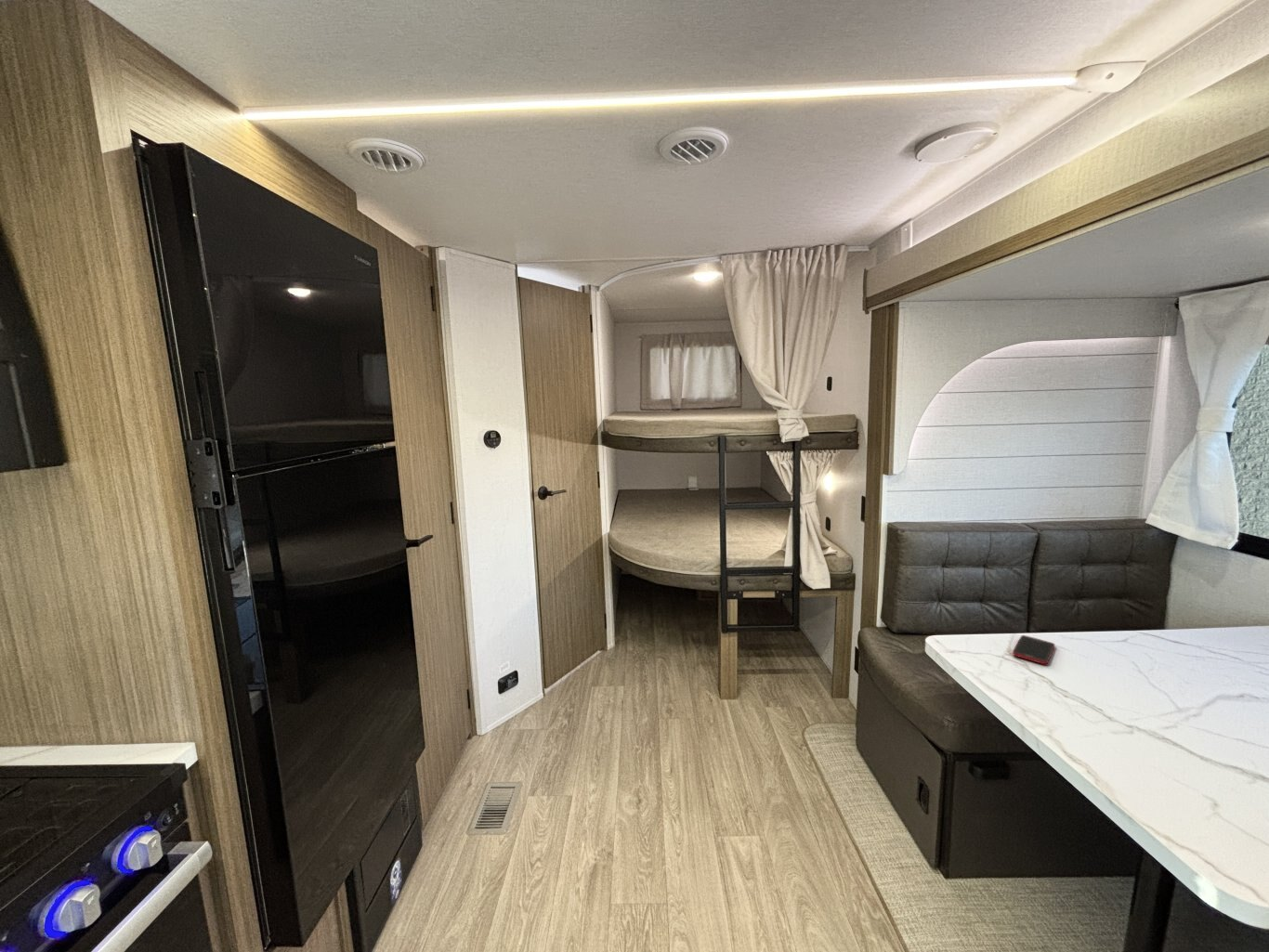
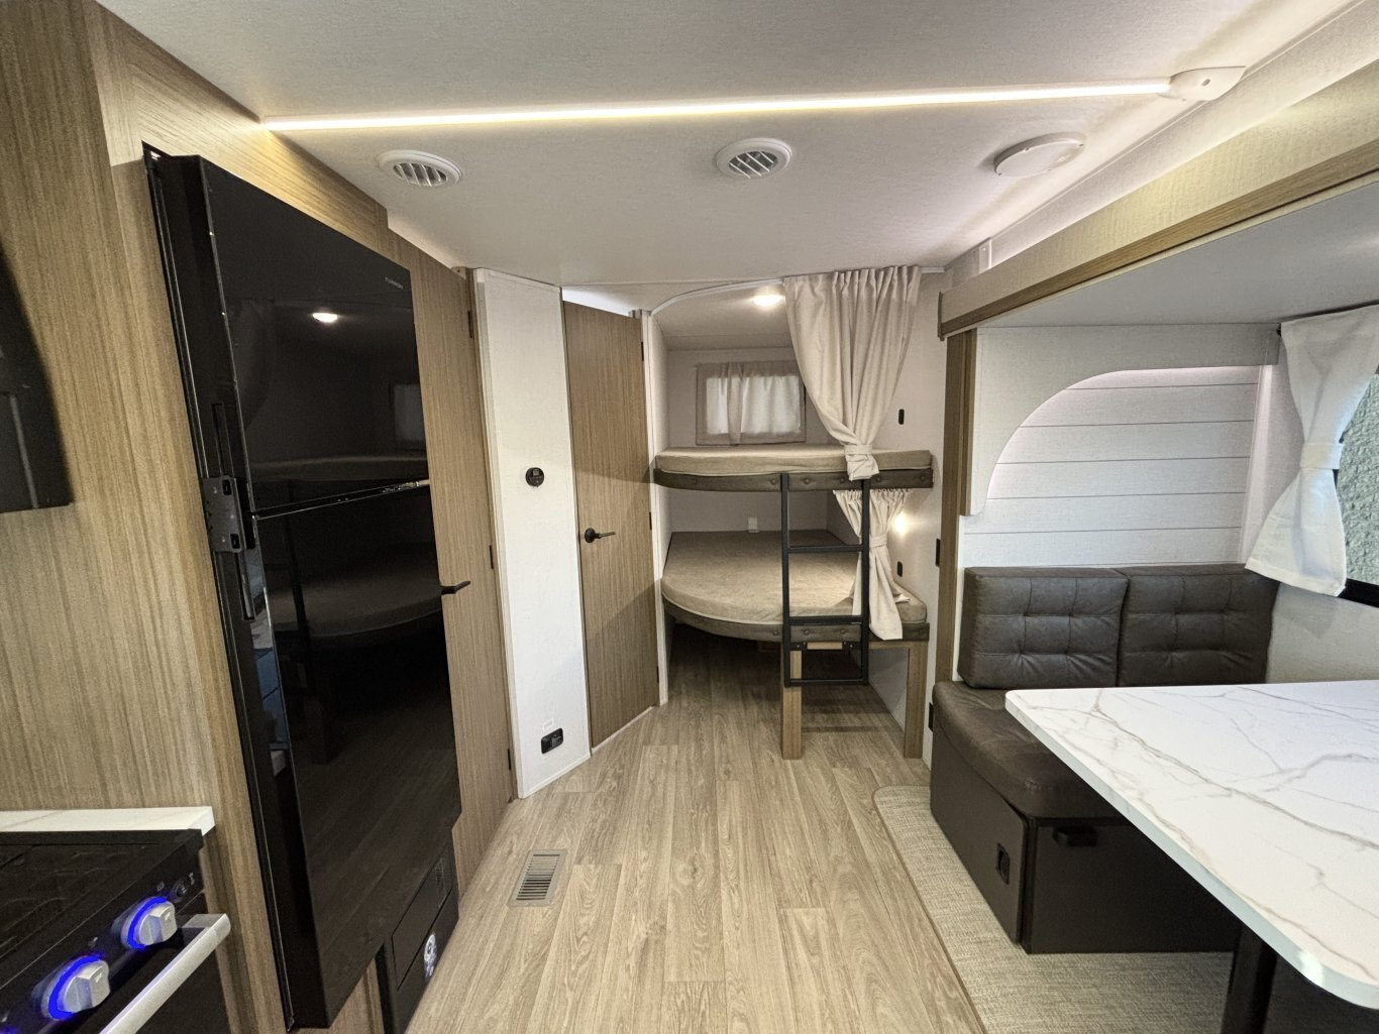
- cell phone [1012,634,1055,666]
